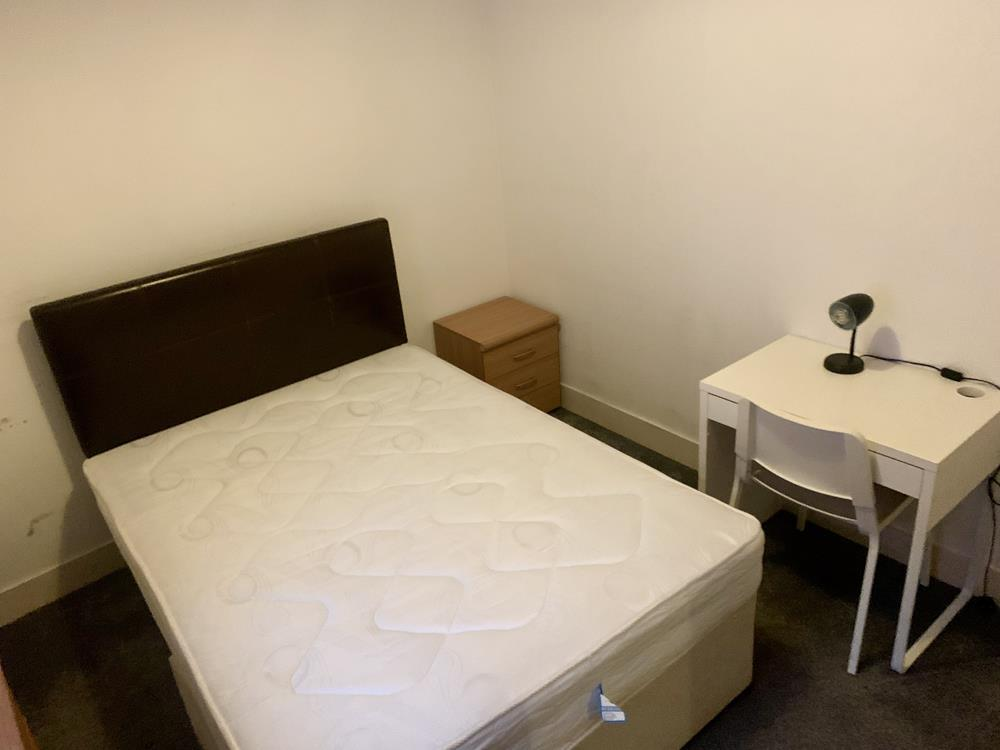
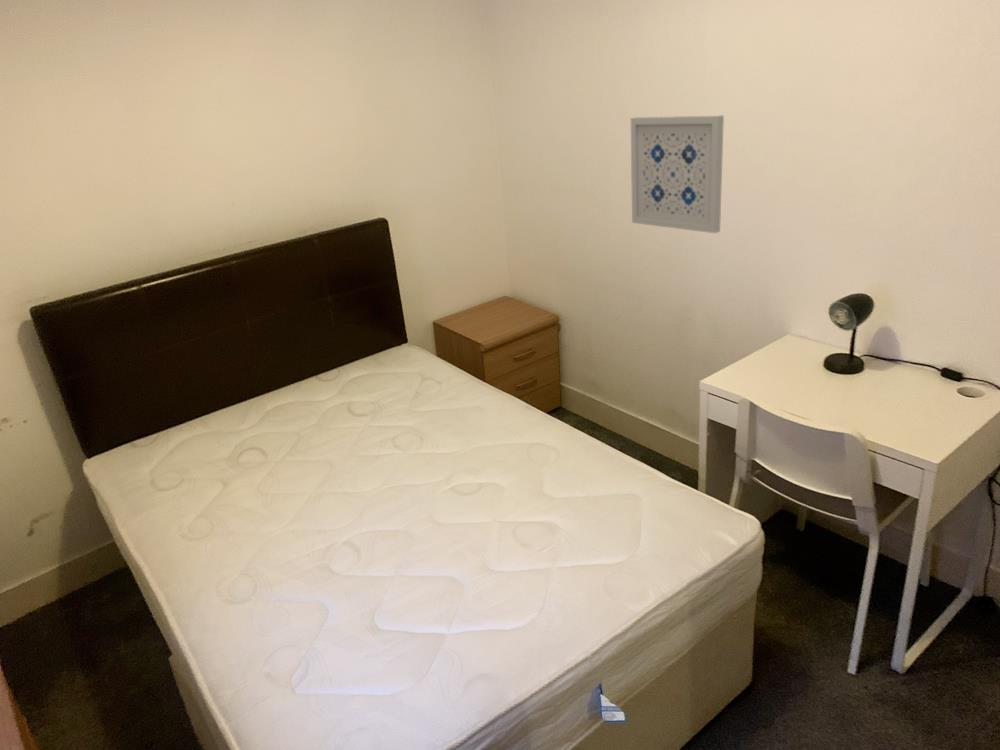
+ wall art [630,114,725,234]
